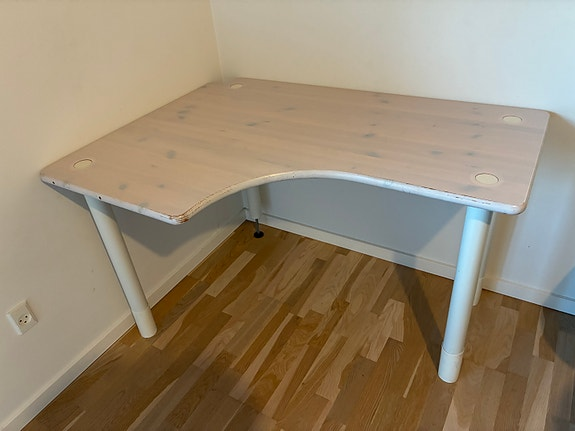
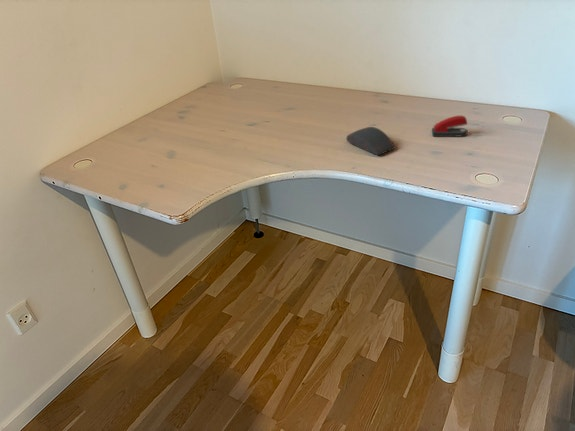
+ stapler [431,115,469,137]
+ computer mouse [345,126,396,156]
